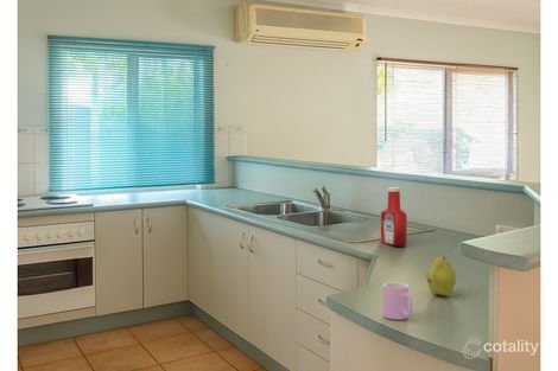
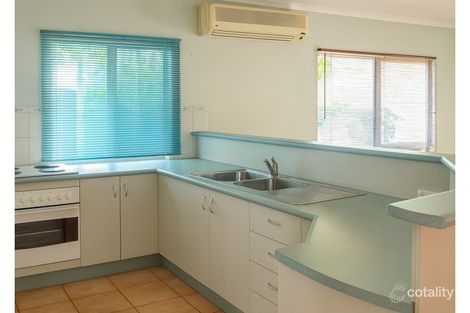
- fruit [425,256,457,298]
- soap bottle [380,186,408,247]
- cup [382,282,414,321]
